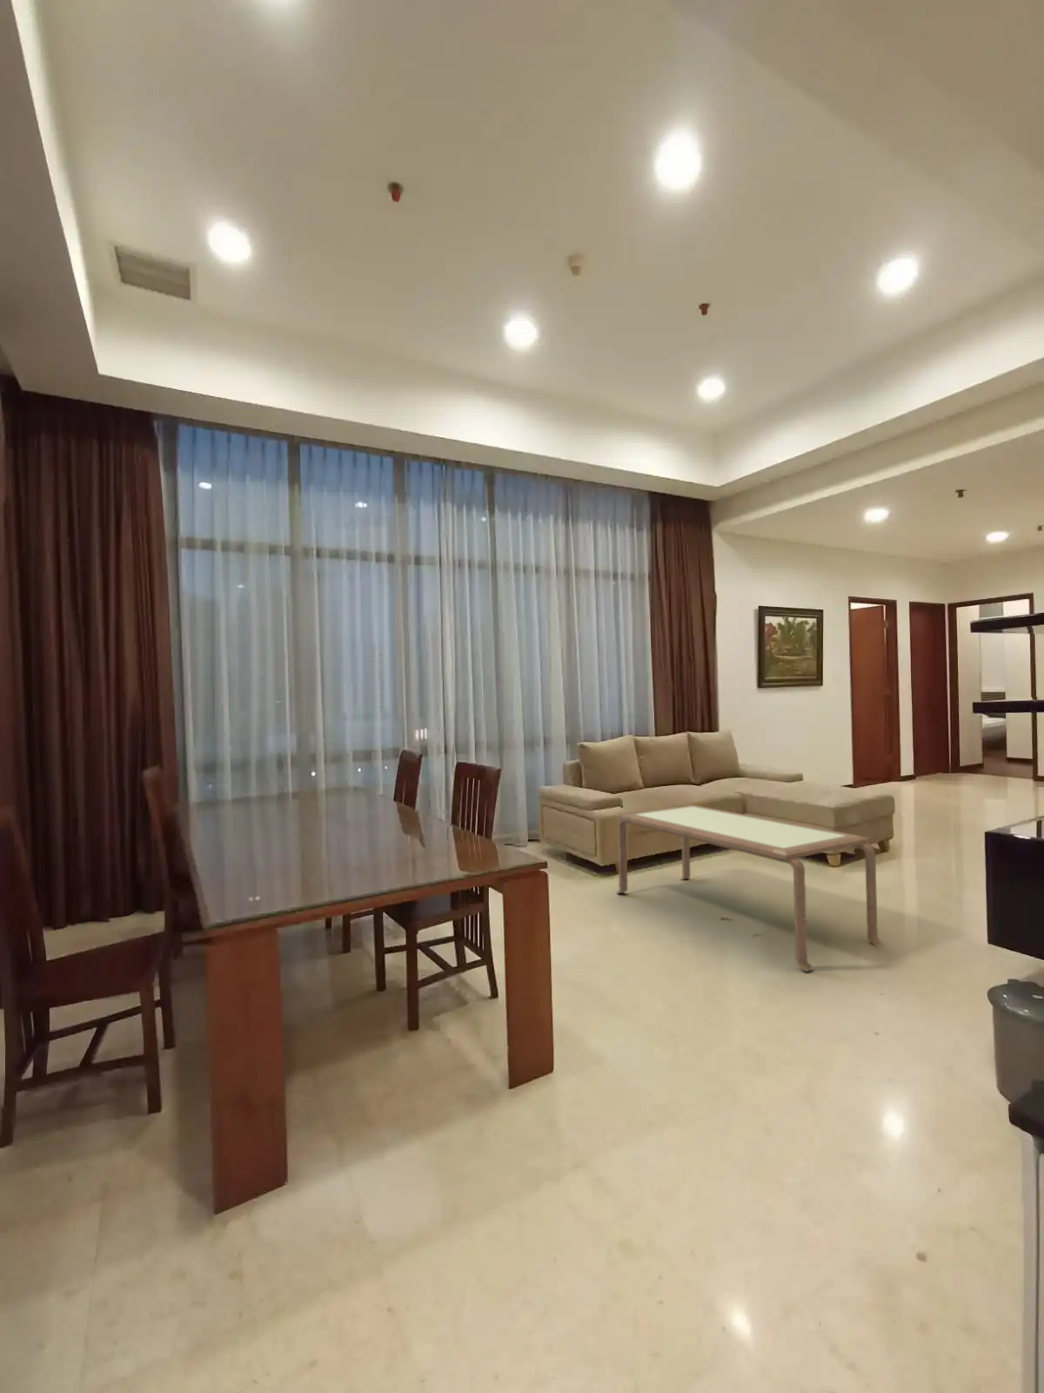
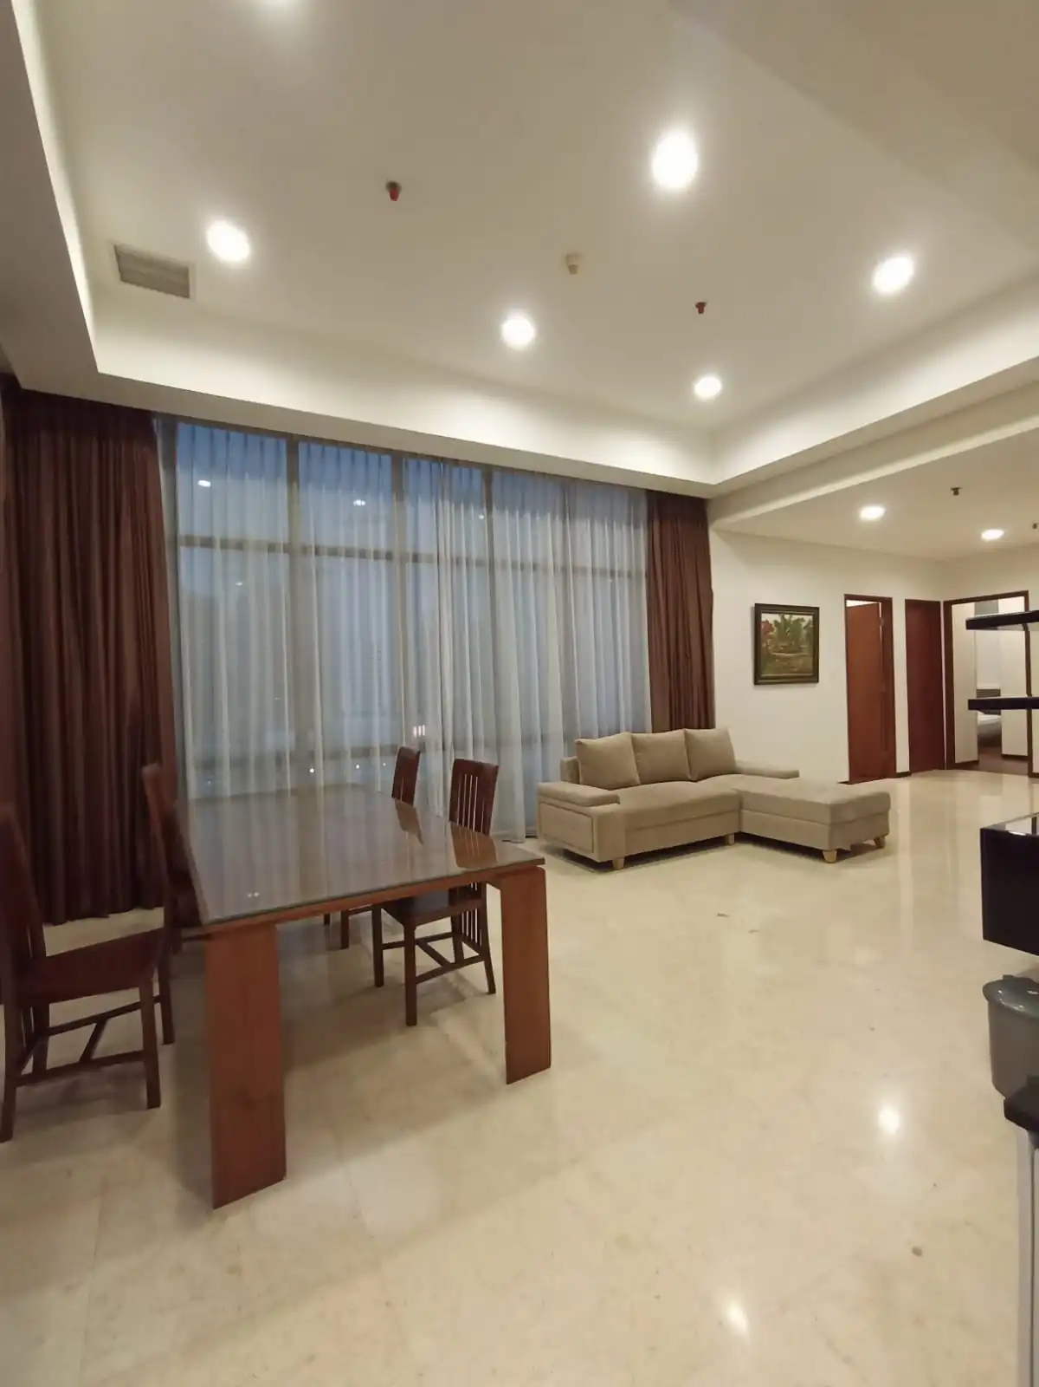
- coffee table [615,804,885,973]
